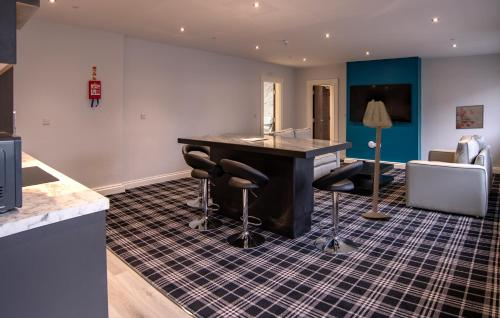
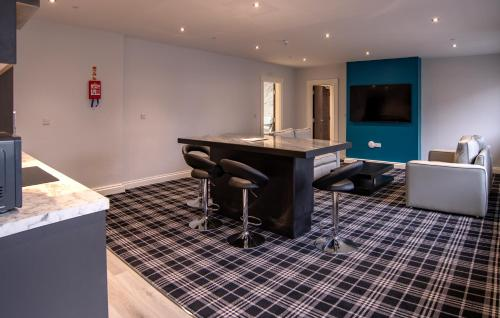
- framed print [455,104,485,130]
- floor lamp [360,99,393,219]
